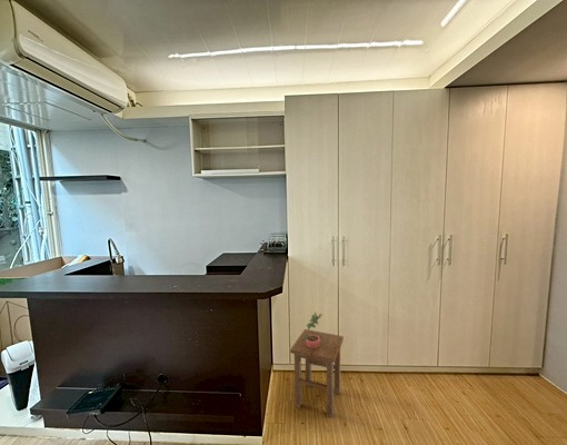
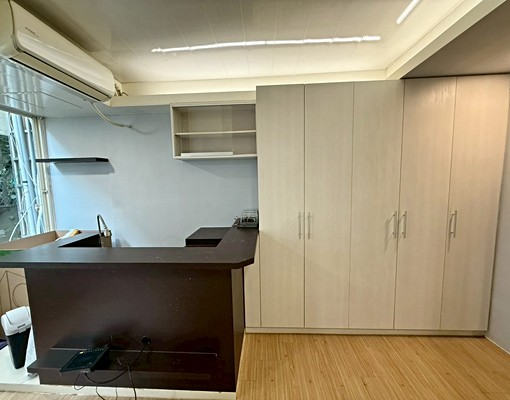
- stool [289,328,345,418]
- potted plant [302,312,324,350]
